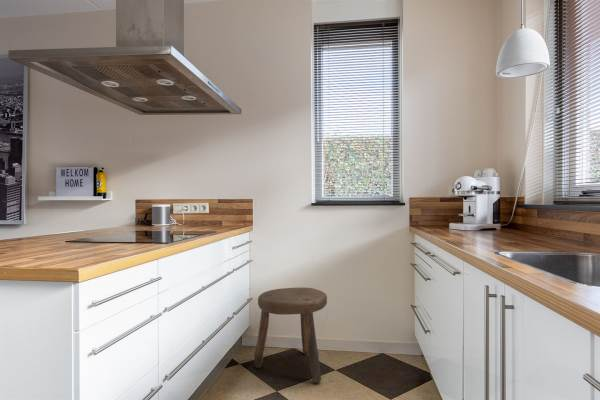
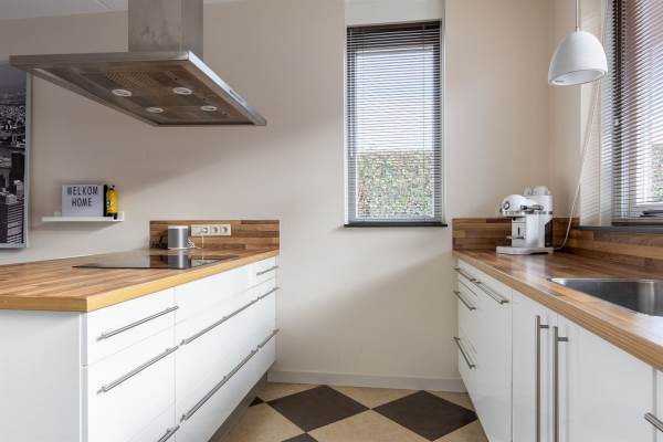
- stool [253,287,328,384]
